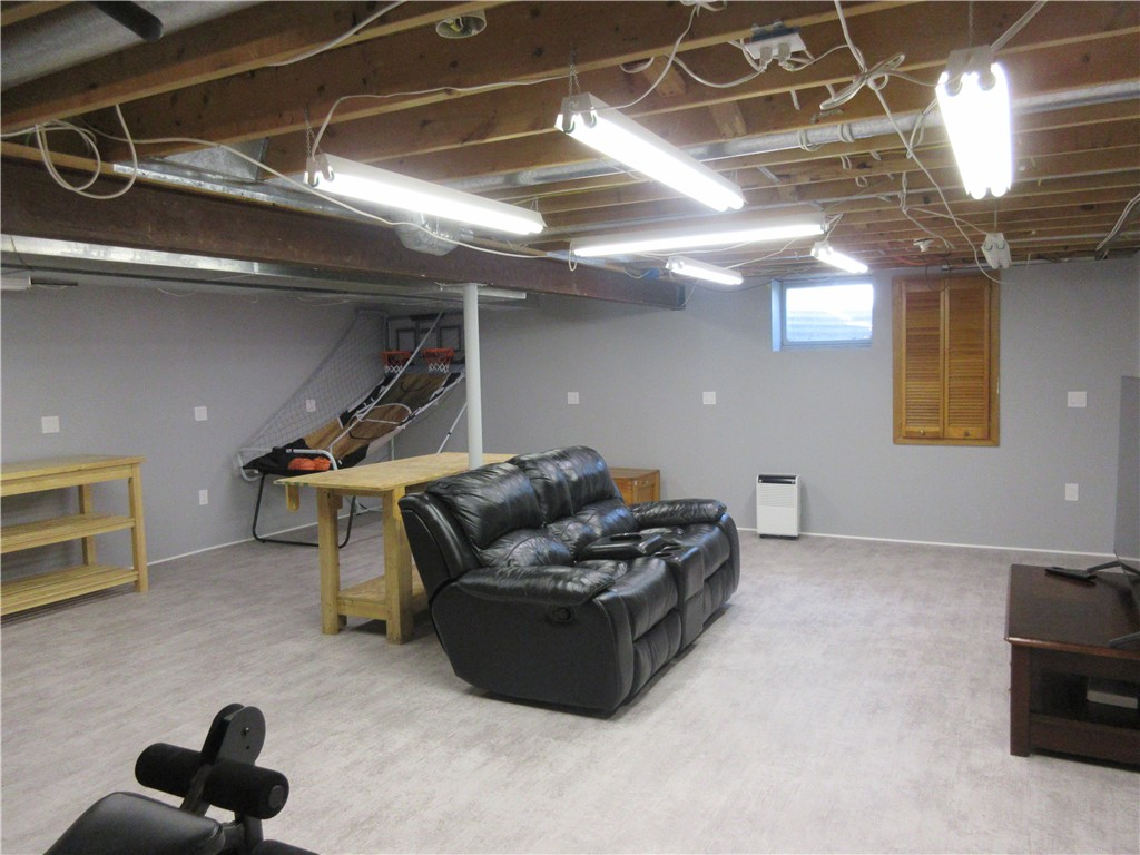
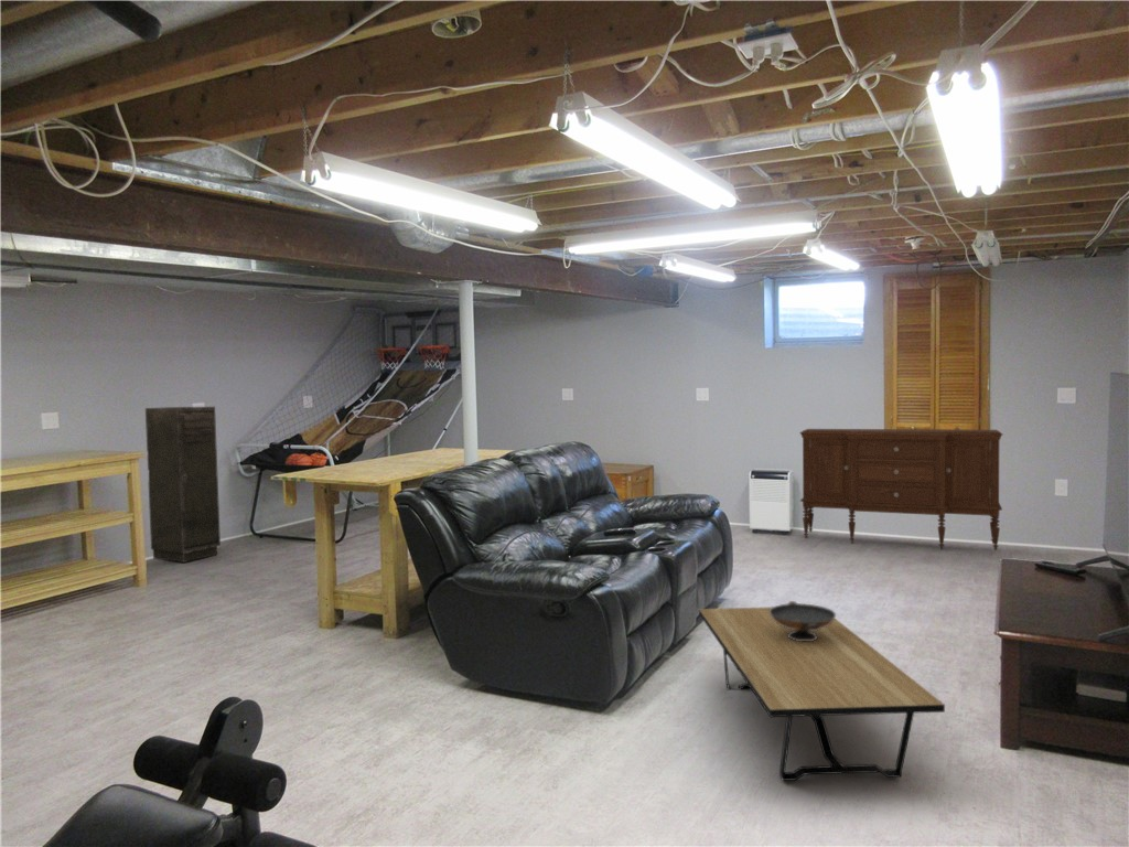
+ decorative bowl [770,600,837,641]
+ storage cabinet [144,406,222,564]
+ sideboard [798,428,1003,551]
+ coffee table [698,605,946,782]
